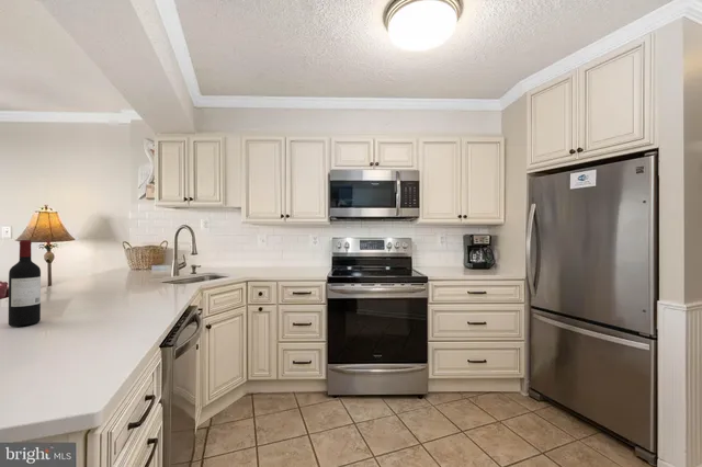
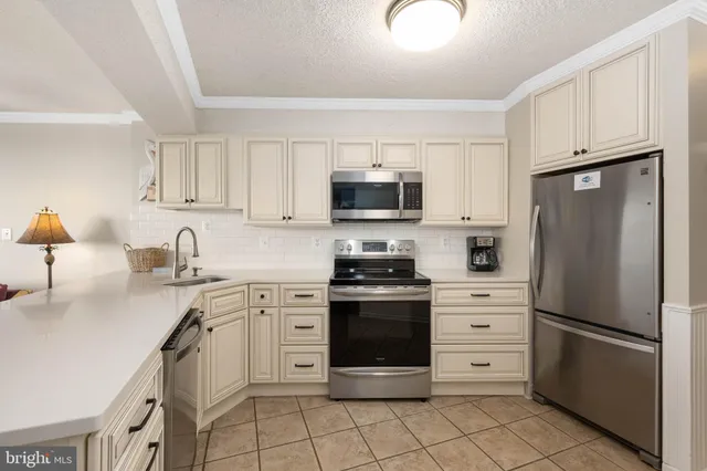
- wine bottle [8,239,42,328]
